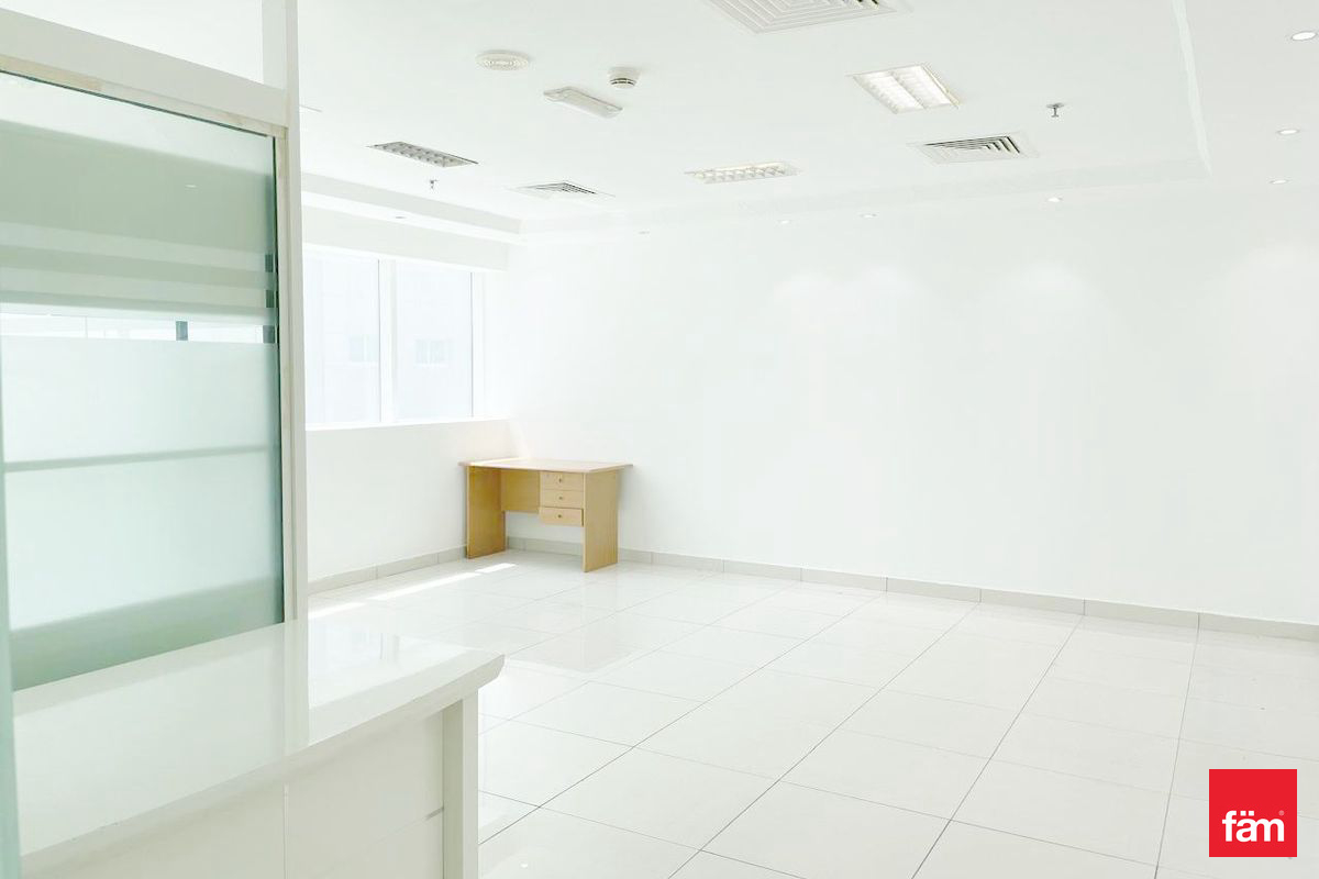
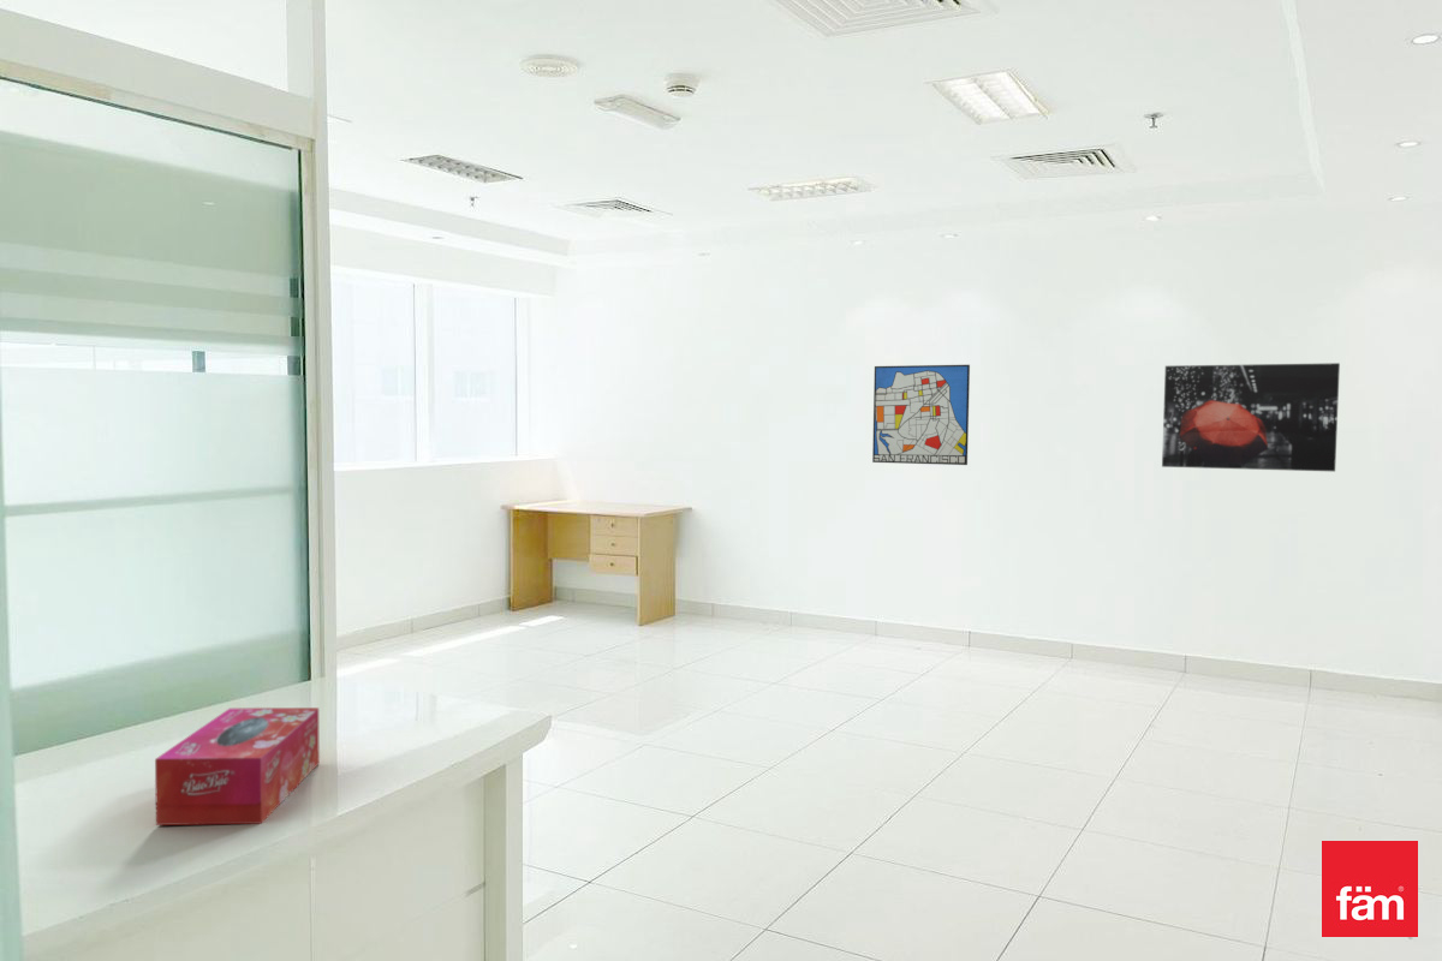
+ wall art [1161,362,1341,472]
+ wall art [871,364,971,466]
+ tissue box [154,706,321,826]
